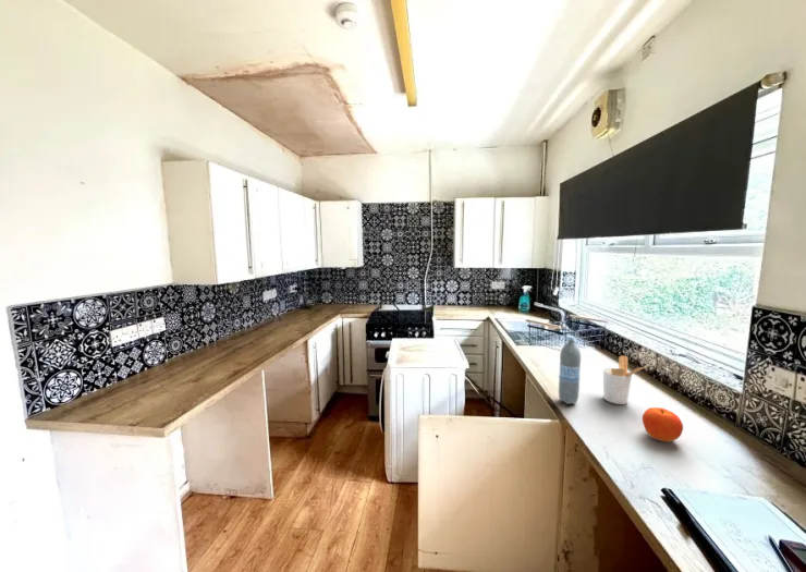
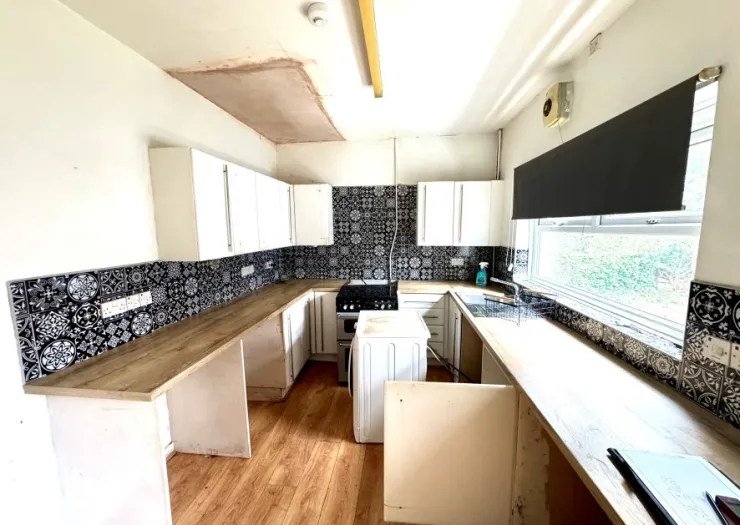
- fruit [642,406,684,443]
- utensil holder [602,355,648,405]
- water bottle [558,334,582,405]
